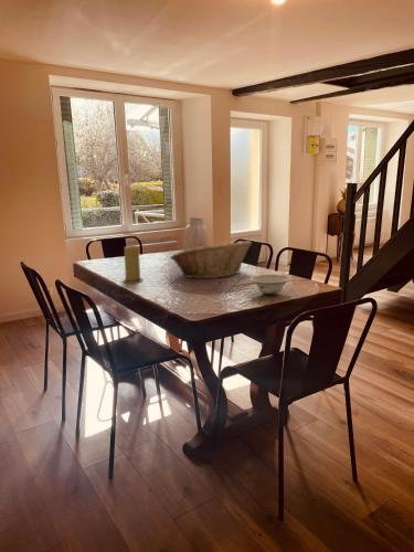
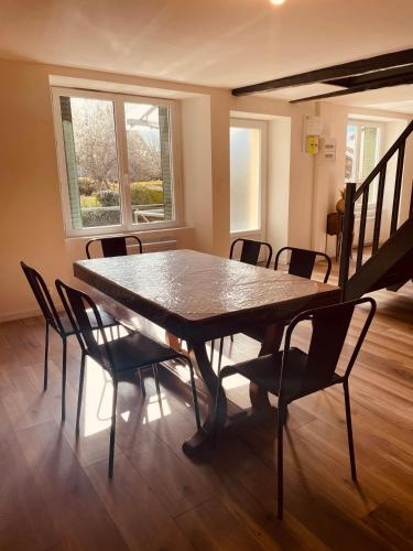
- fruit basket [170,240,253,279]
- bowl [248,274,293,296]
- vase [182,216,209,251]
- candle [121,244,144,285]
